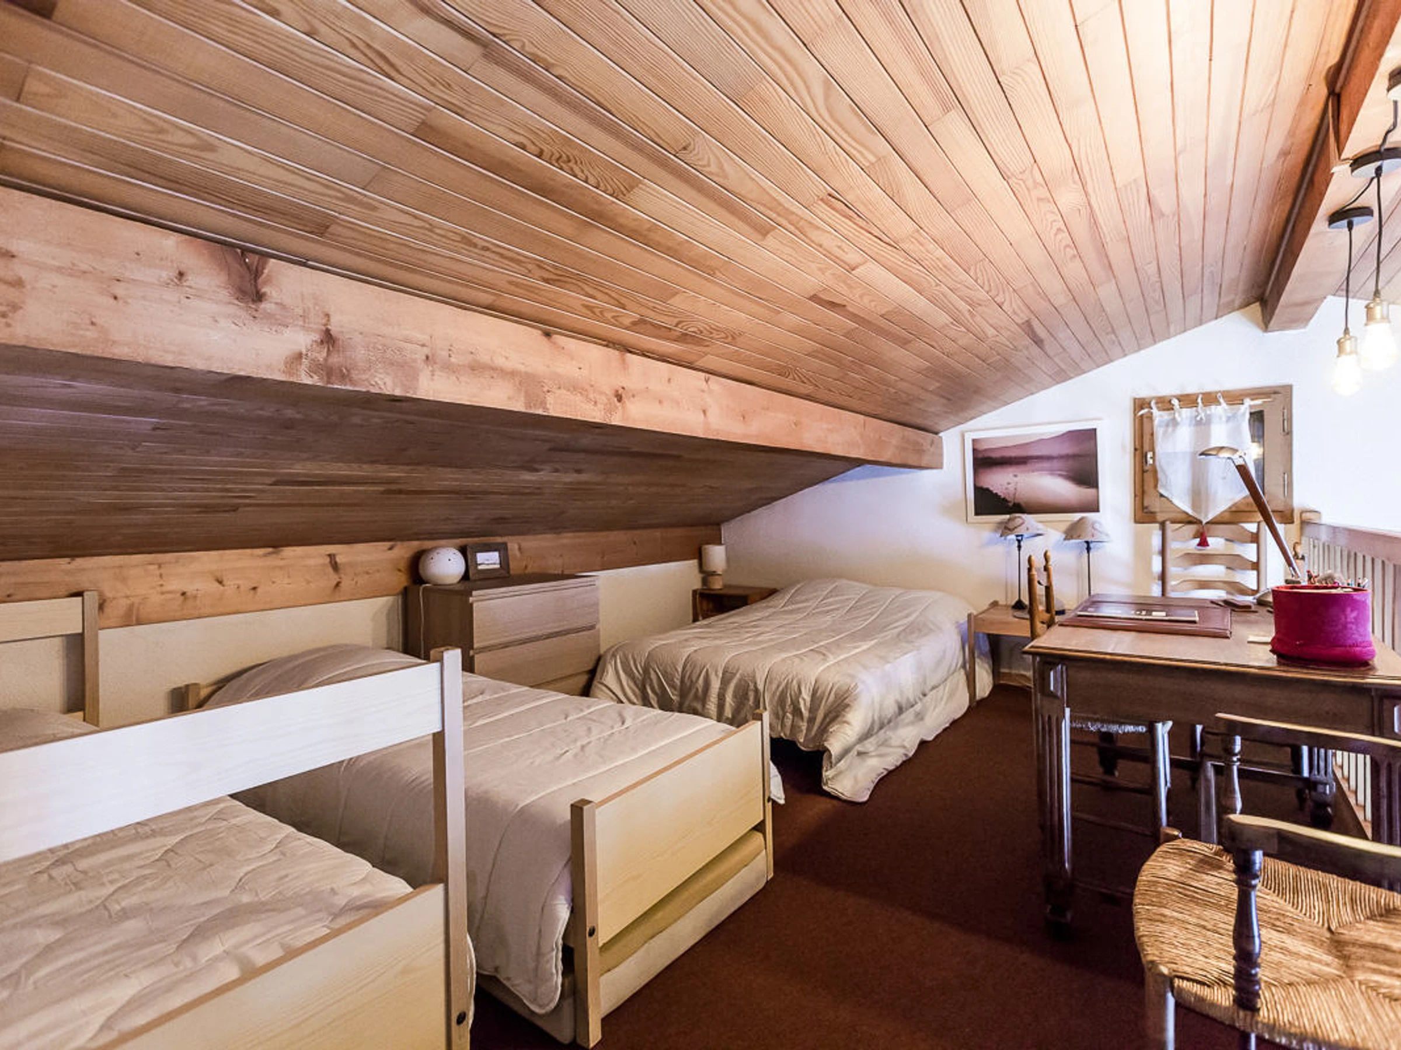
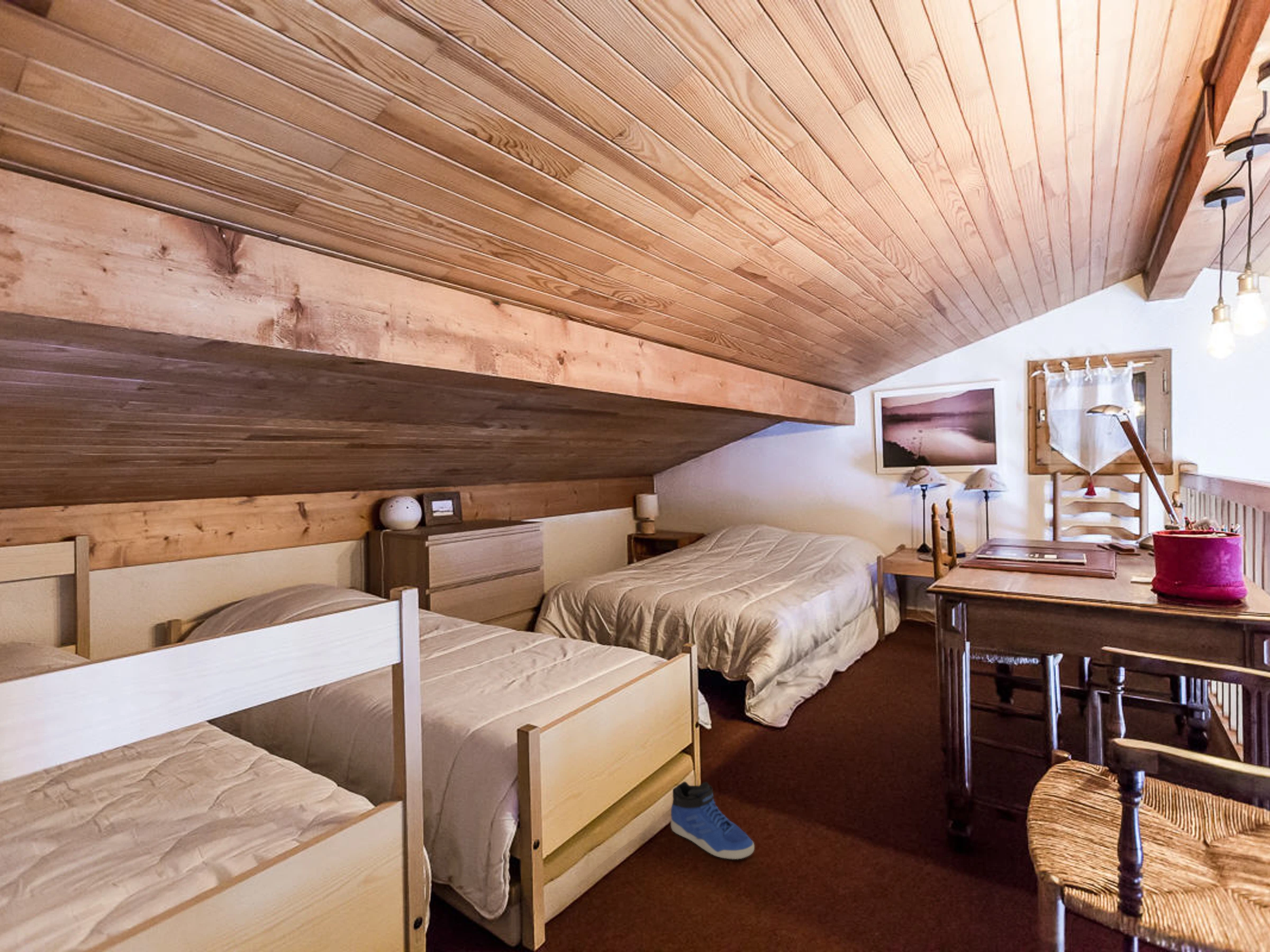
+ sneaker [670,781,755,860]
